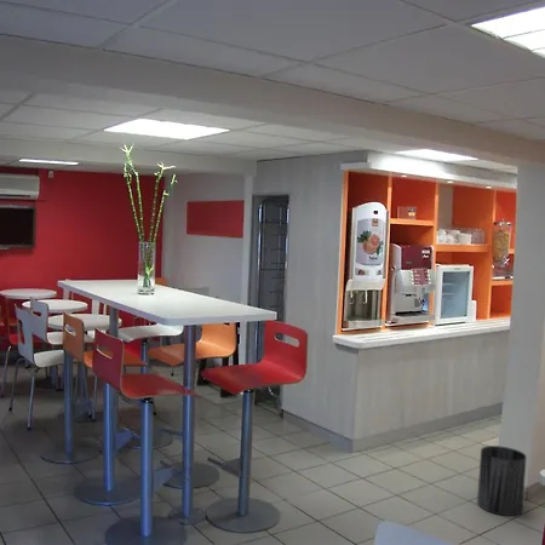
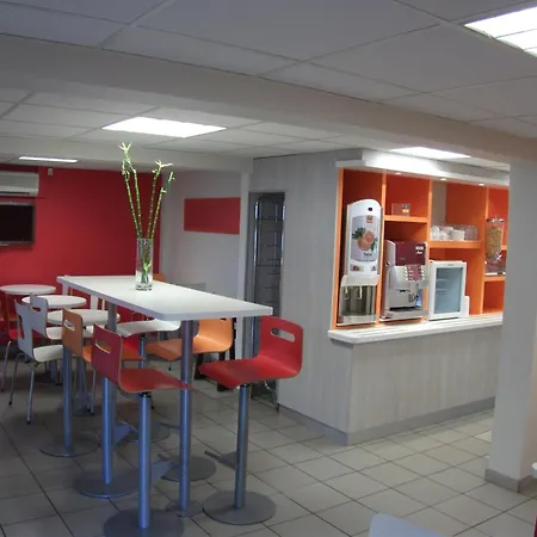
- trash can [476,444,528,517]
